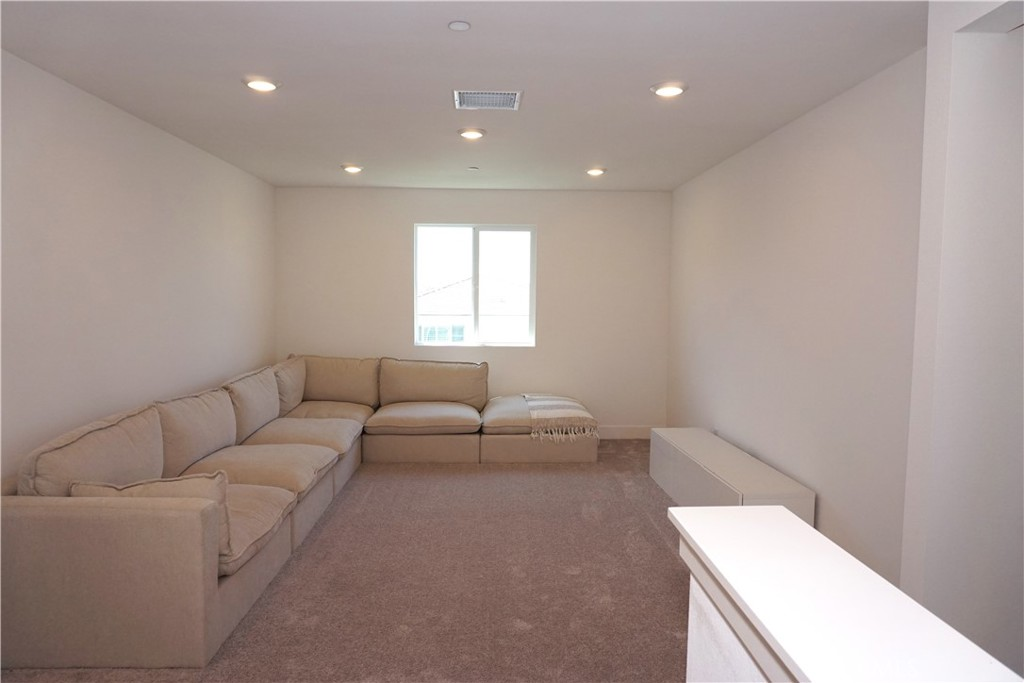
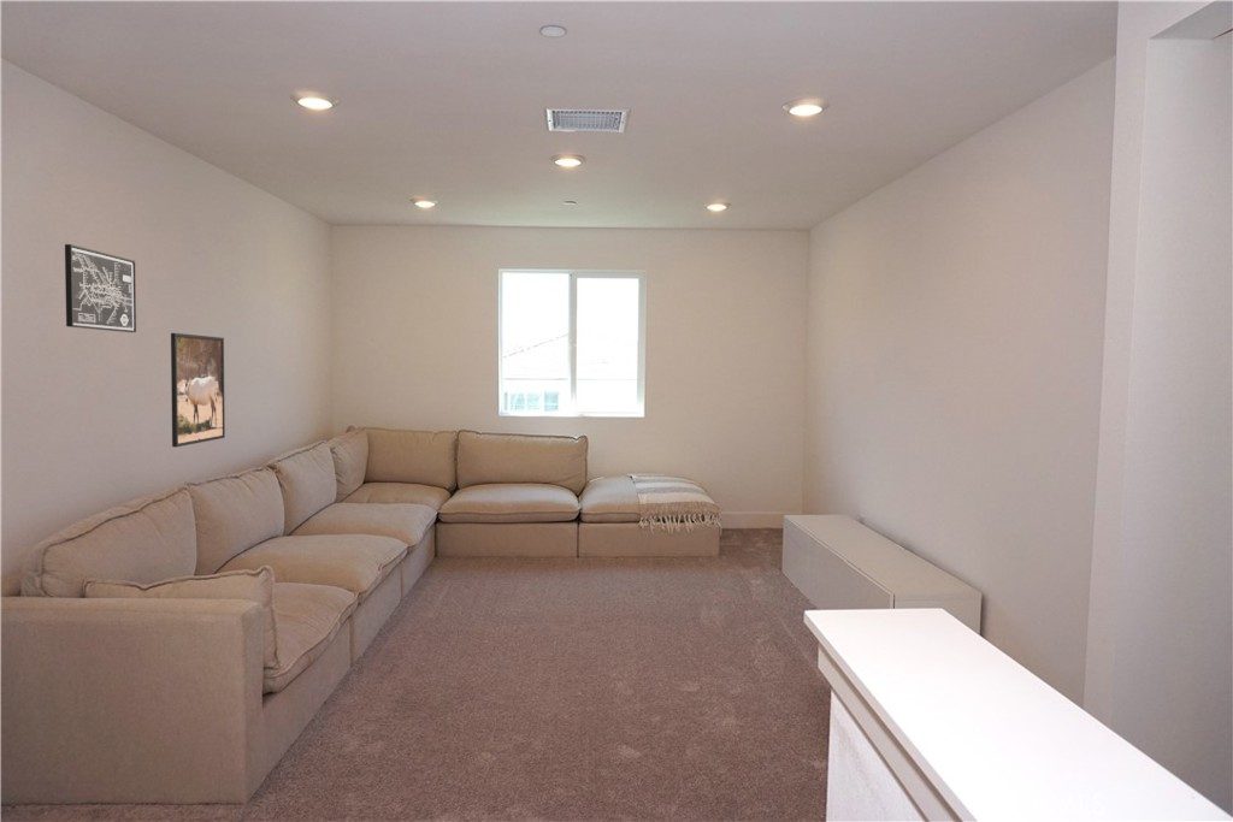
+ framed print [170,332,226,448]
+ wall art [64,243,137,333]
